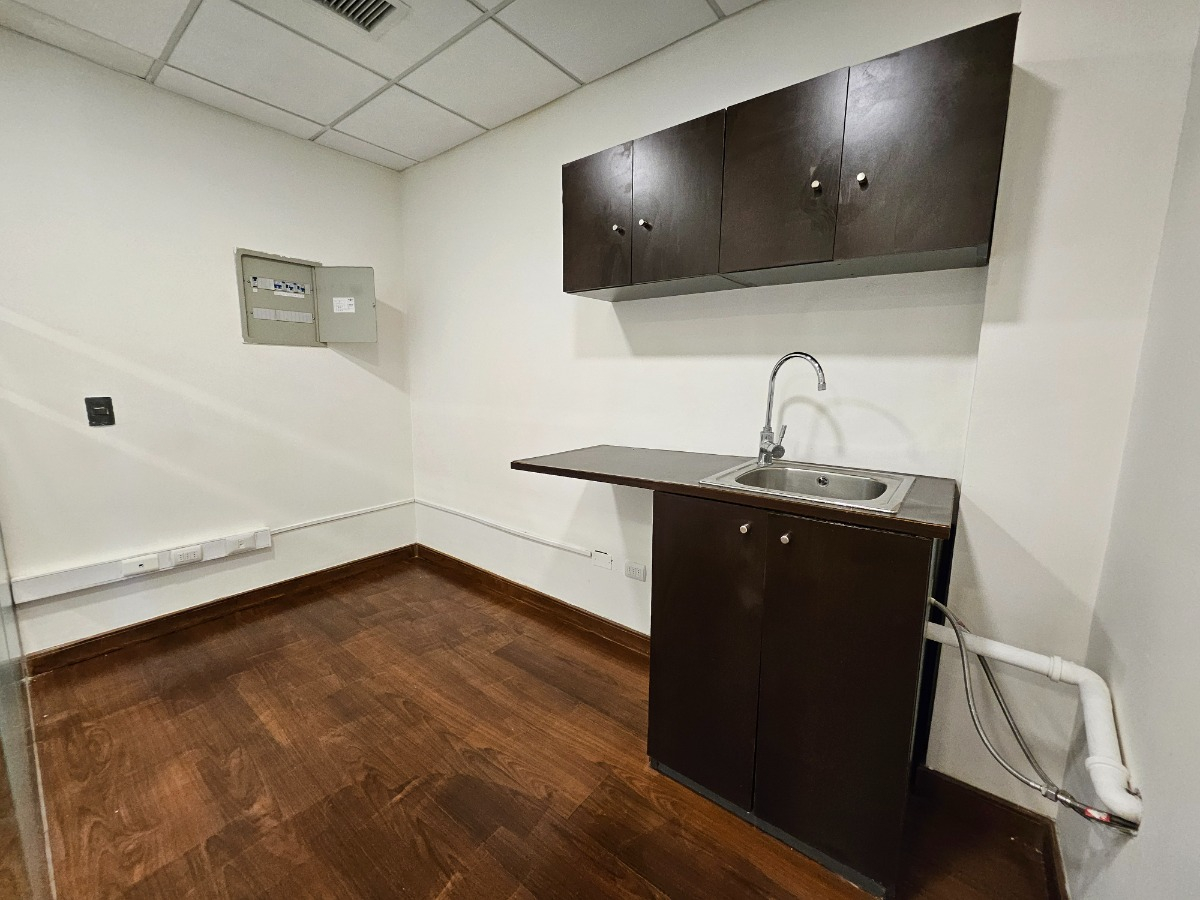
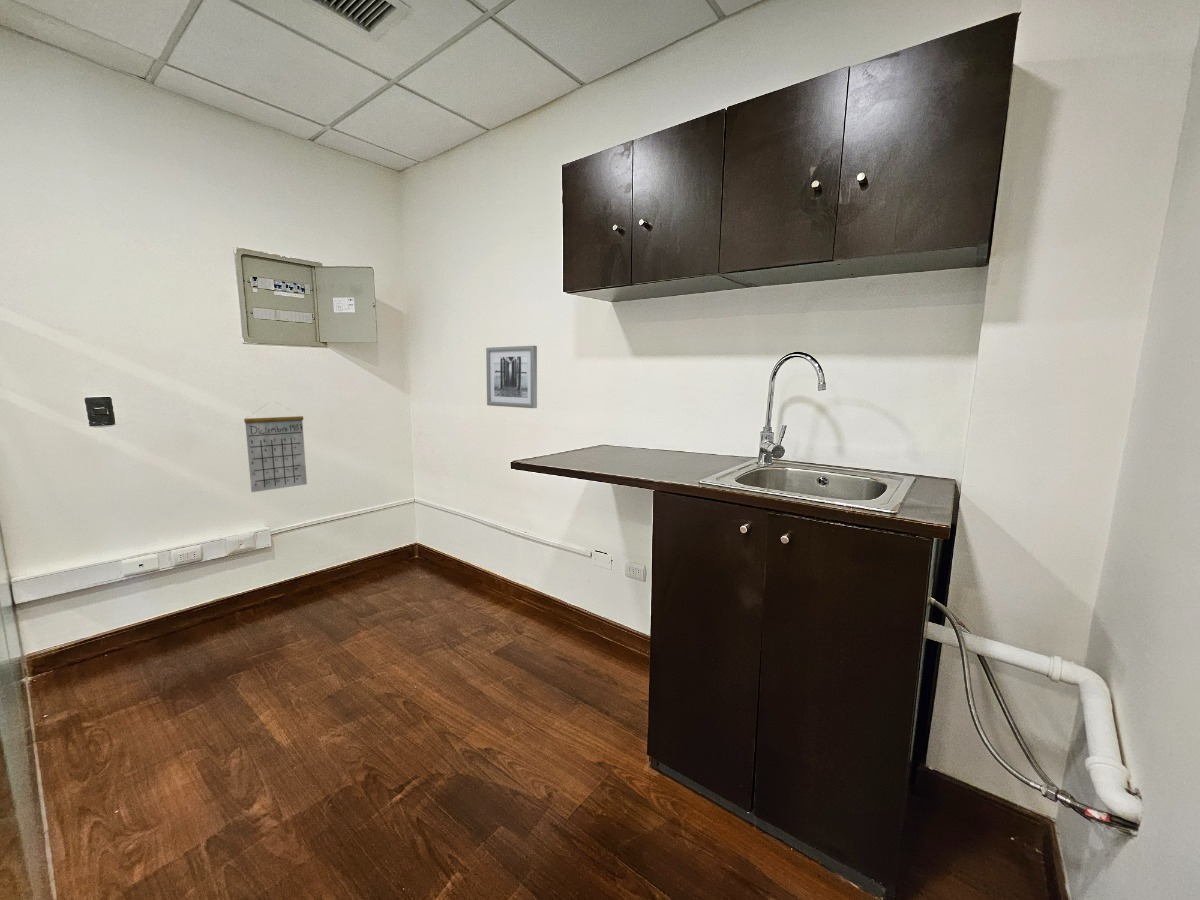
+ wall art [485,345,538,409]
+ calendar [243,401,308,493]
